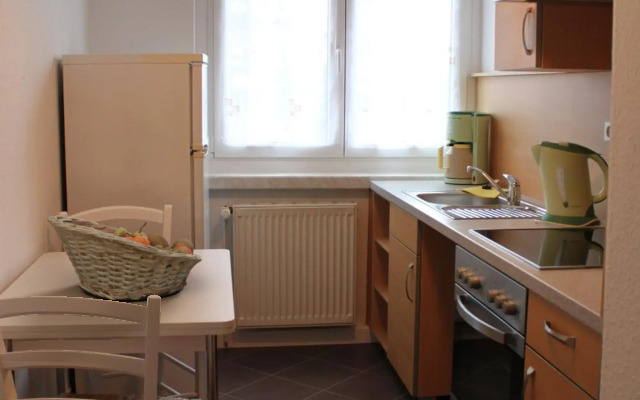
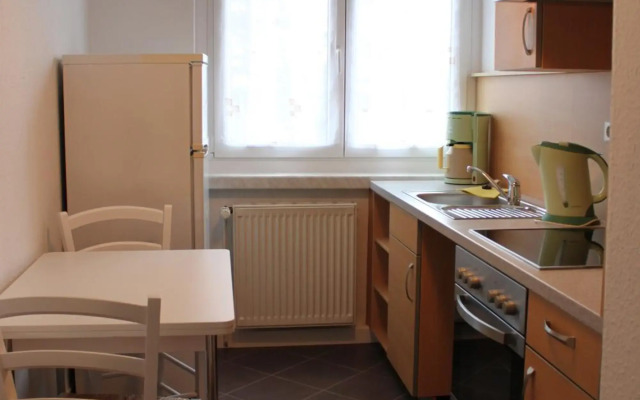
- fruit basket [47,214,203,301]
